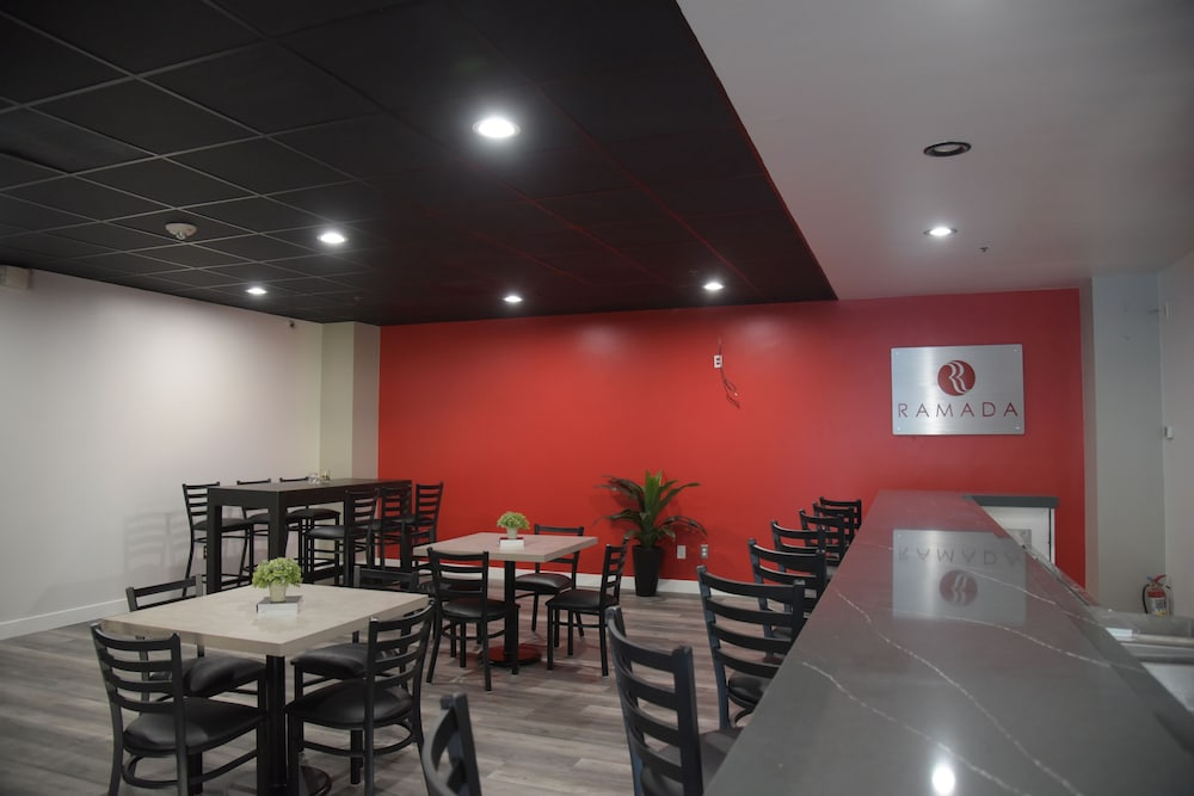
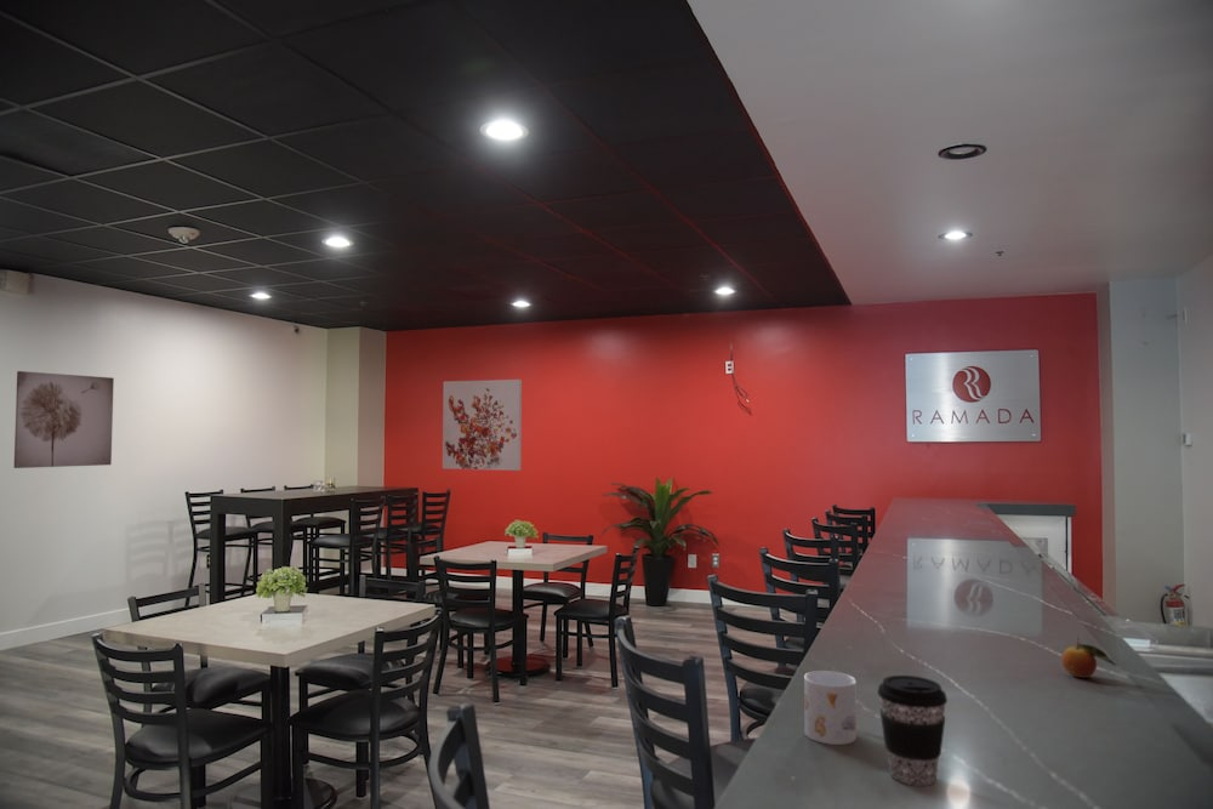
+ coffee cup [877,674,949,787]
+ fruit [1061,636,1120,679]
+ mug [803,670,858,746]
+ wall art [13,370,115,469]
+ wall art [442,378,523,472]
